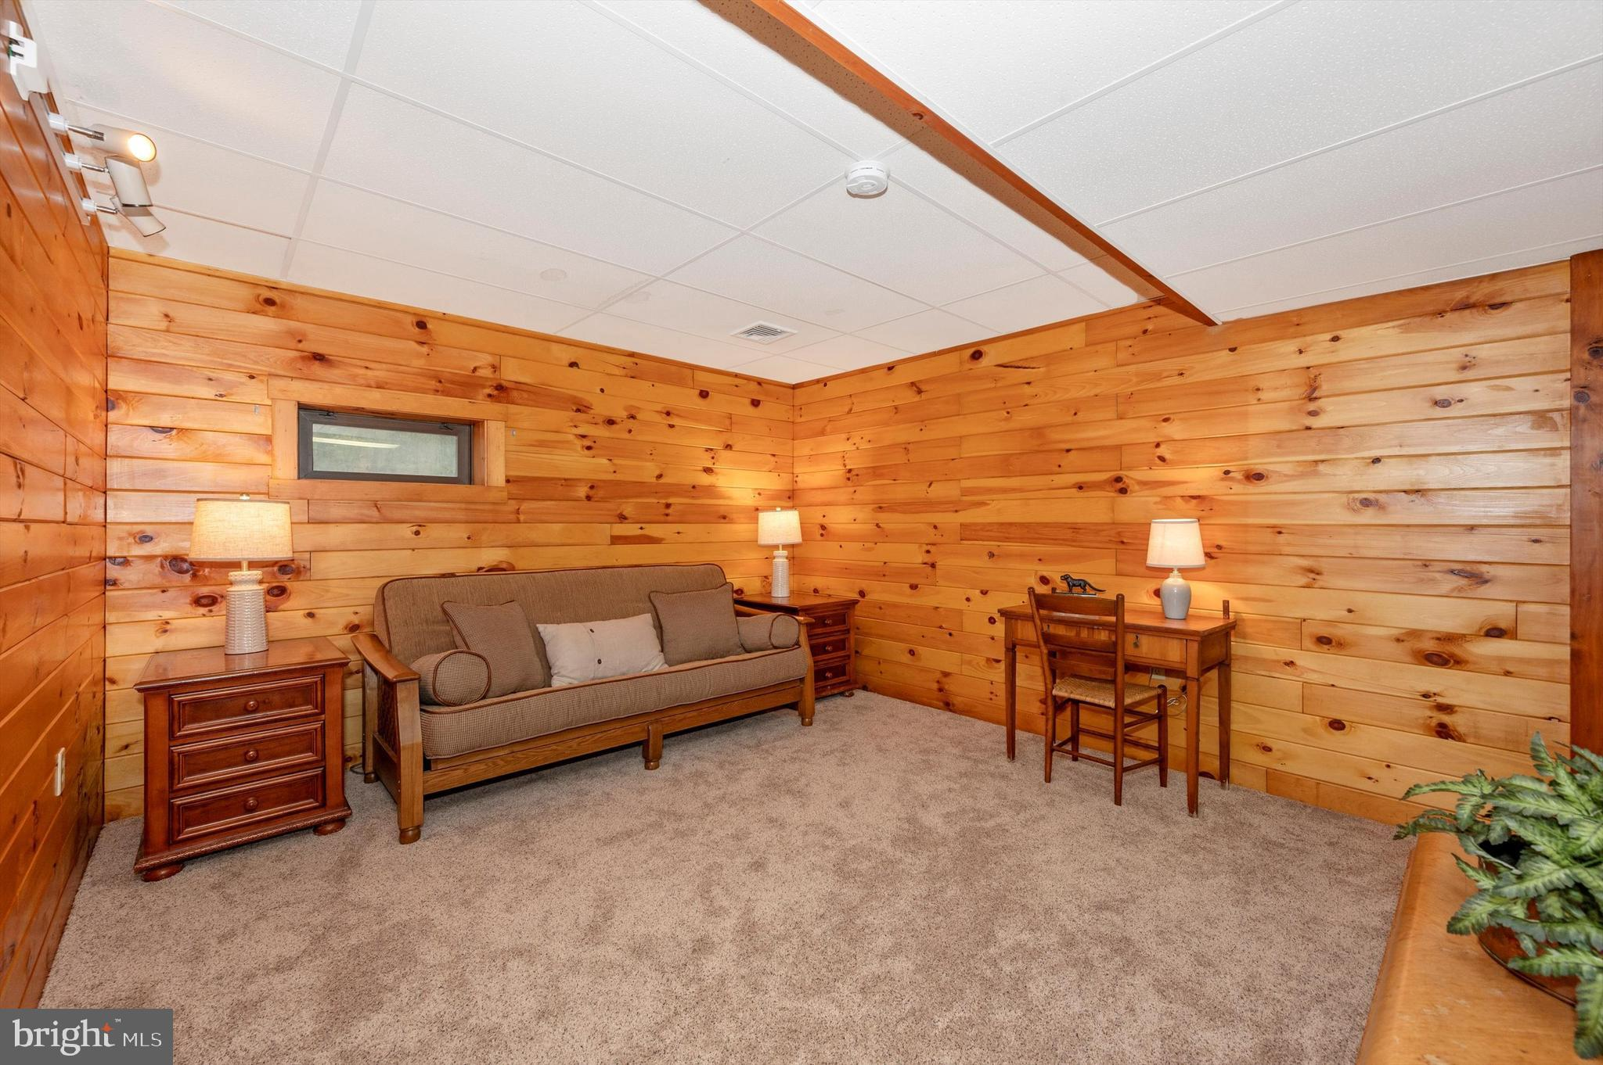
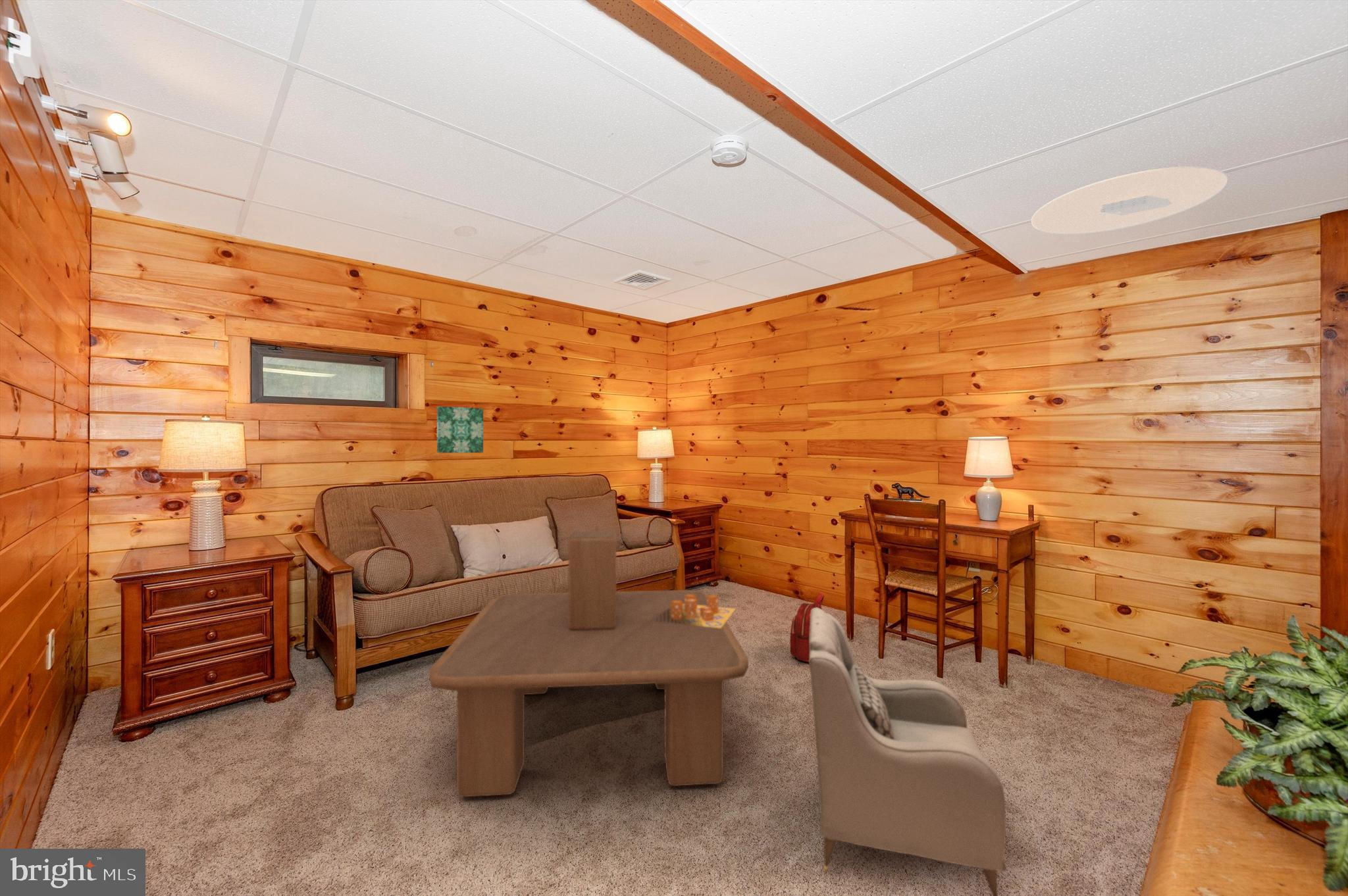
+ ceiling light [1031,166,1228,235]
+ coffee table [428,524,749,798]
+ candle [656,594,737,628]
+ armchair [808,608,1006,896]
+ backpack [789,593,825,663]
+ wall art [436,406,484,453]
